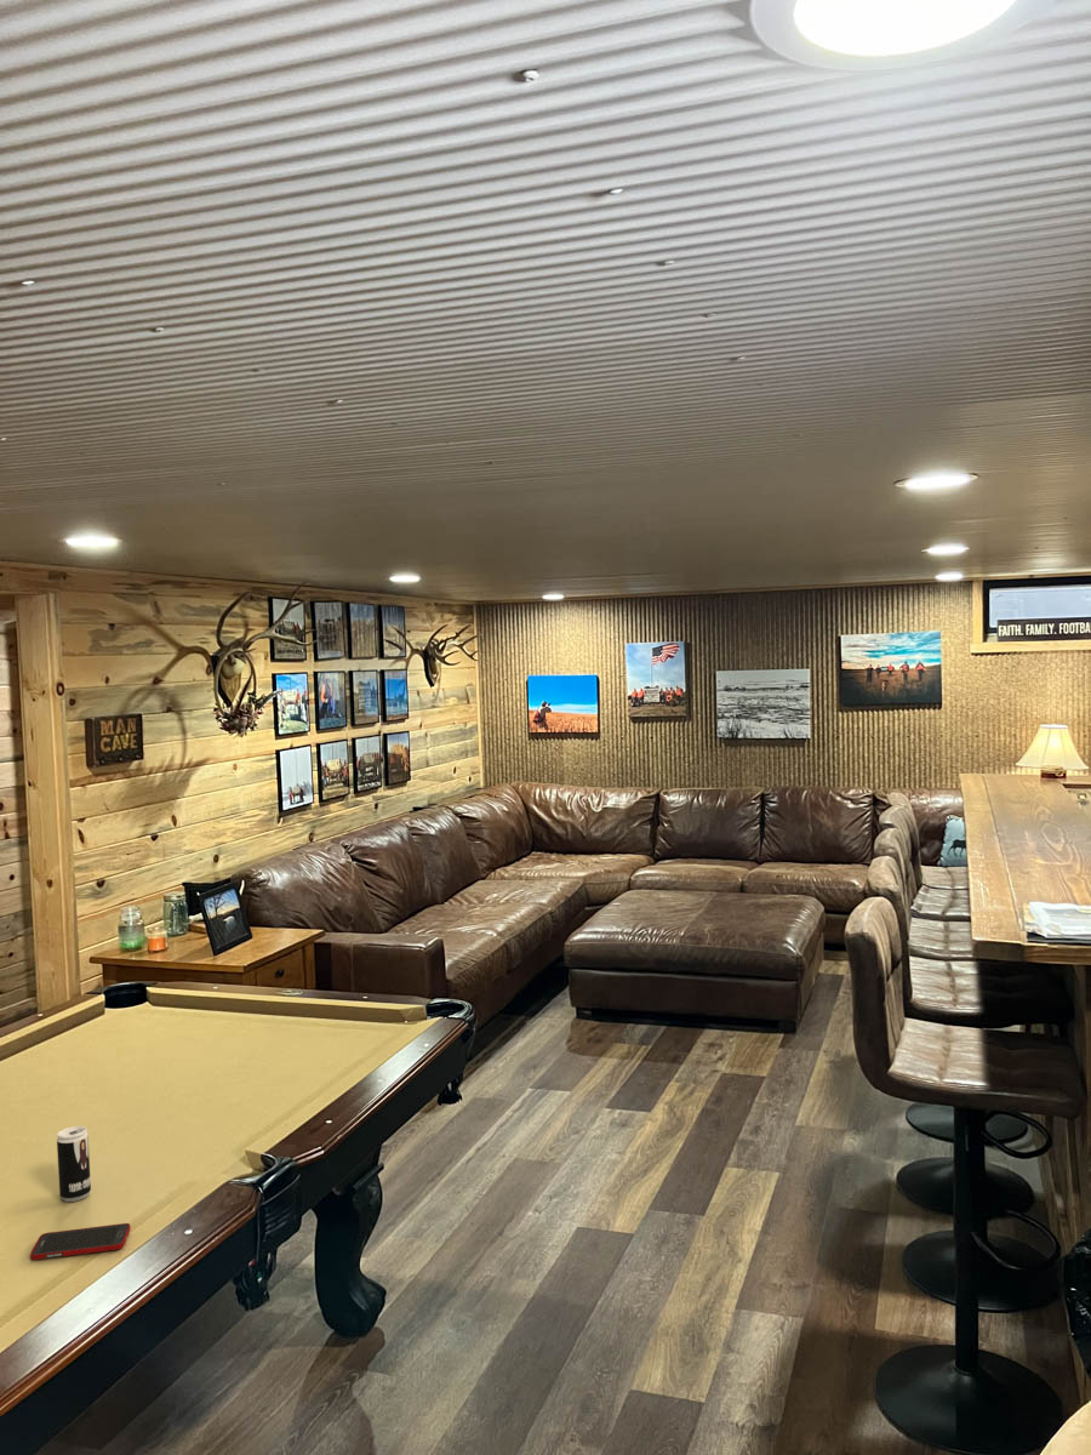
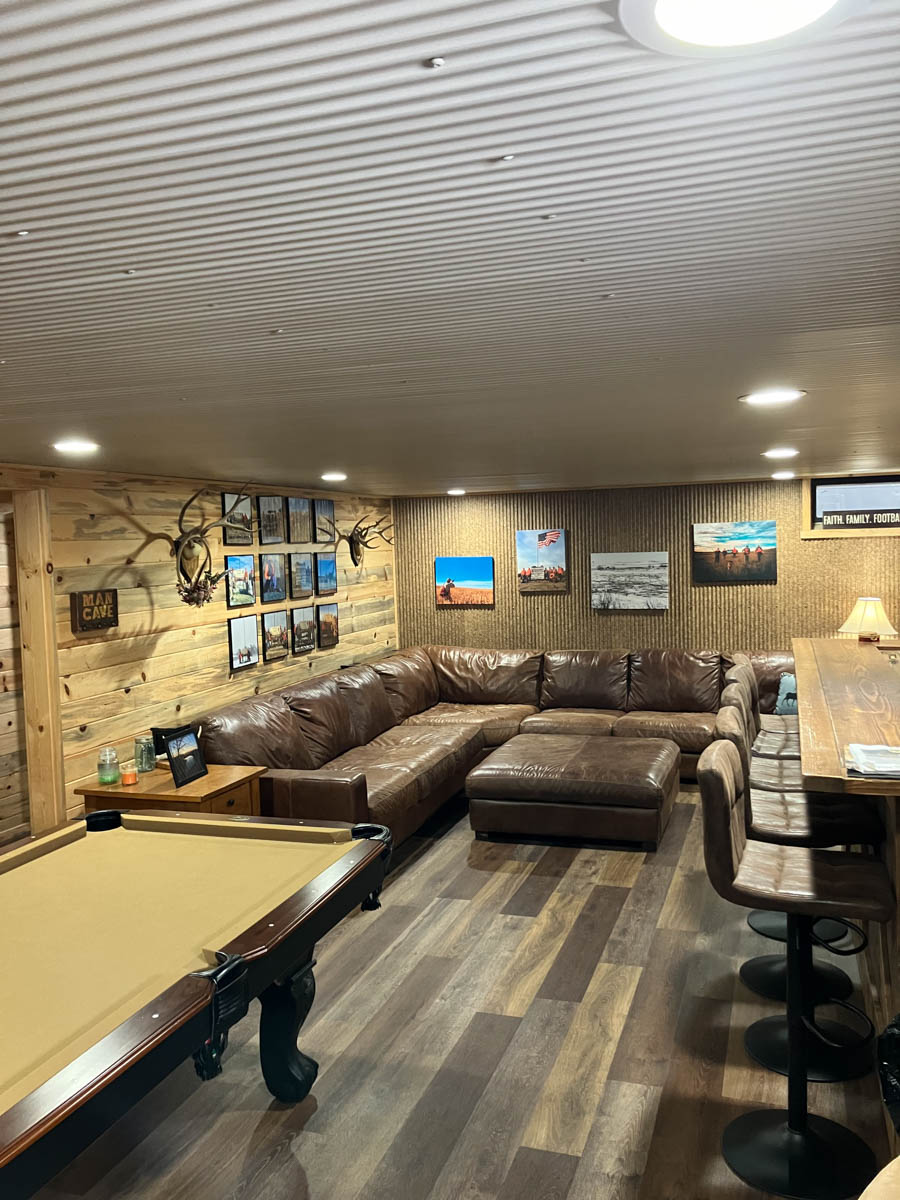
- beverage can [56,1125,92,1203]
- cell phone [29,1222,132,1261]
